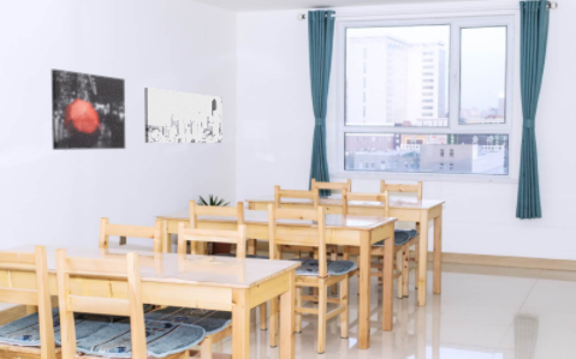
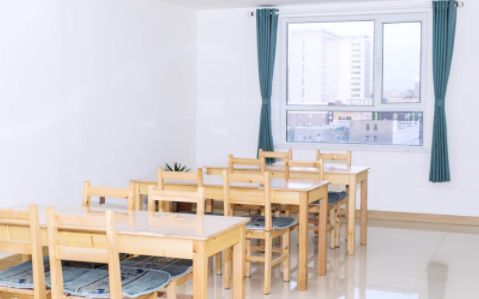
- wall art [51,68,126,151]
- wall art [143,86,224,144]
